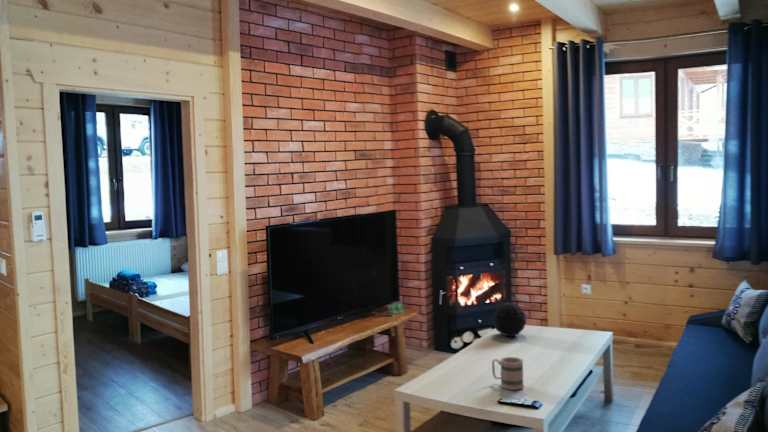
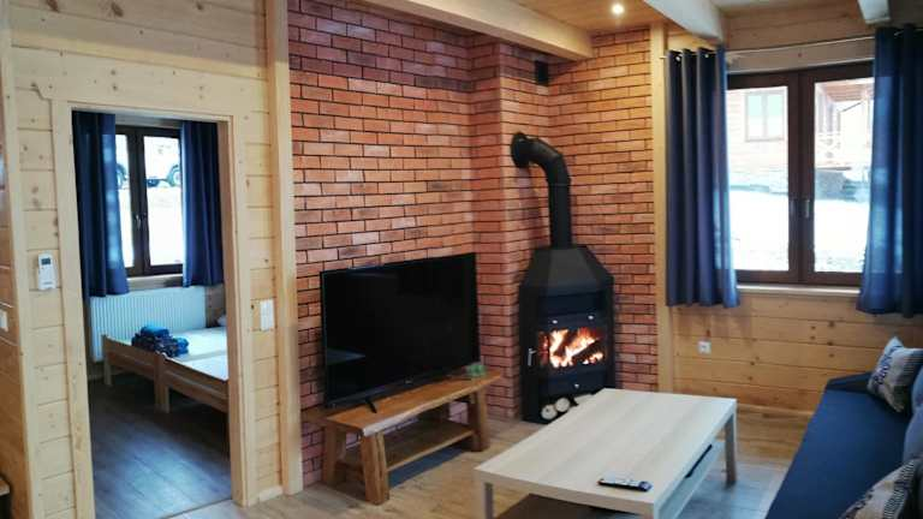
- decorative orb [492,301,527,337]
- mug [491,356,525,391]
